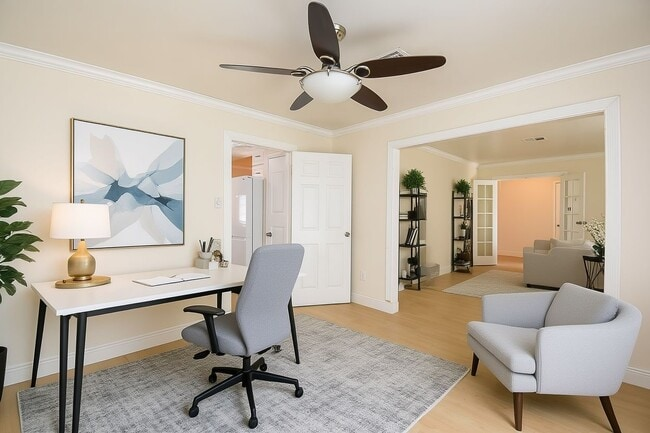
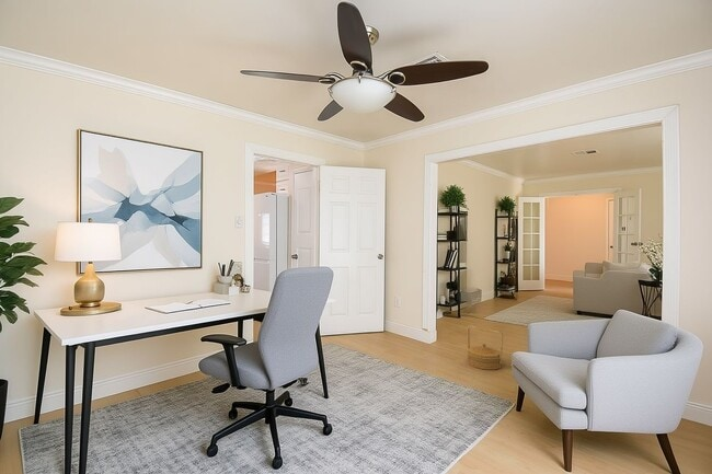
+ basket [466,324,504,371]
